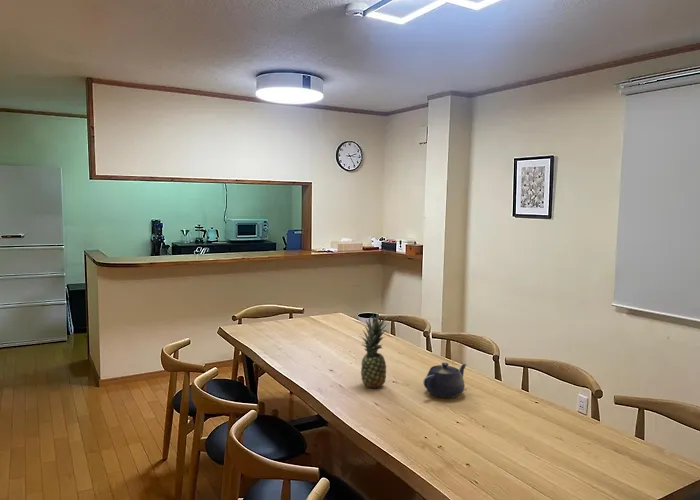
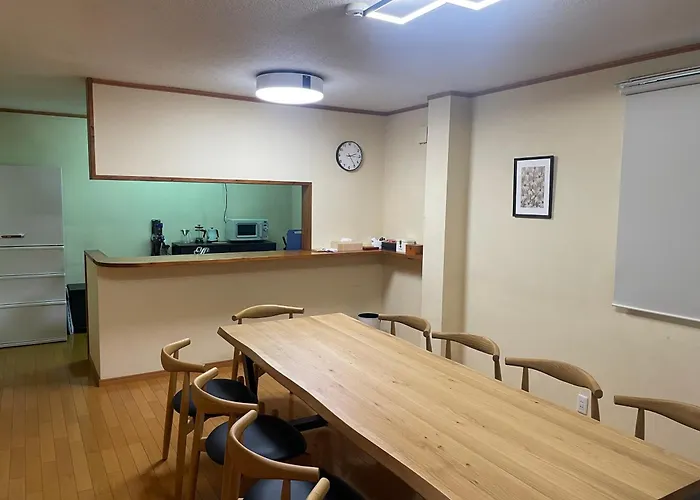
- fruit [358,312,389,389]
- teapot [422,362,468,399]
